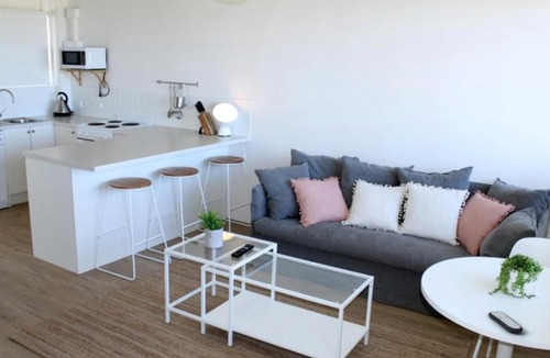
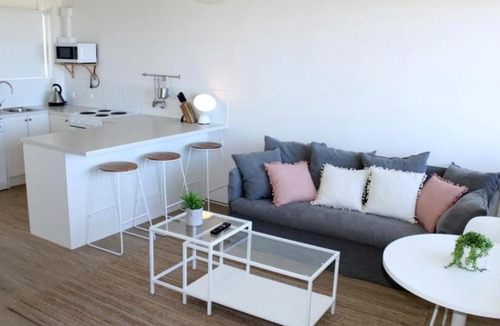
- remote control [487,311,524,334]
